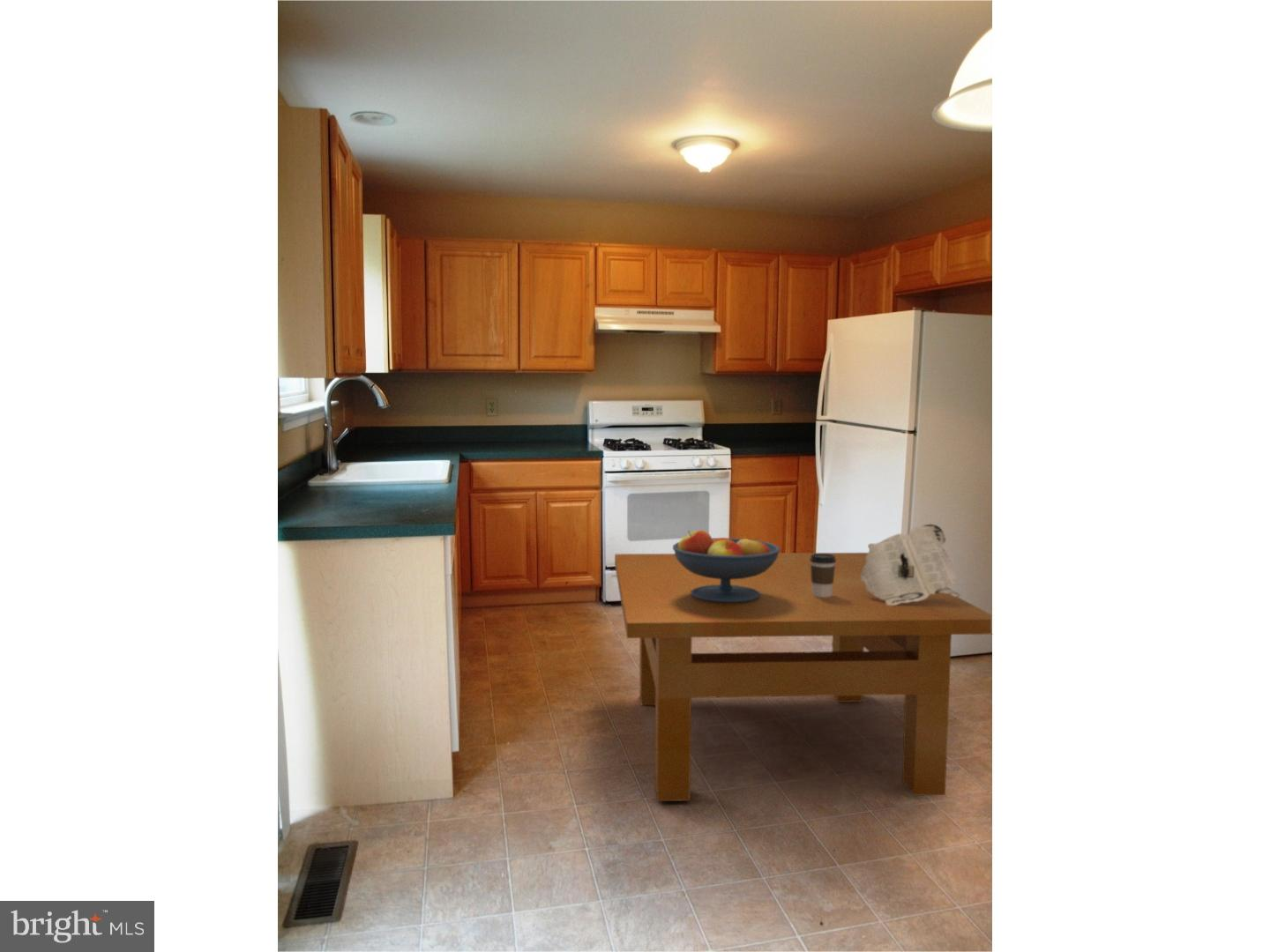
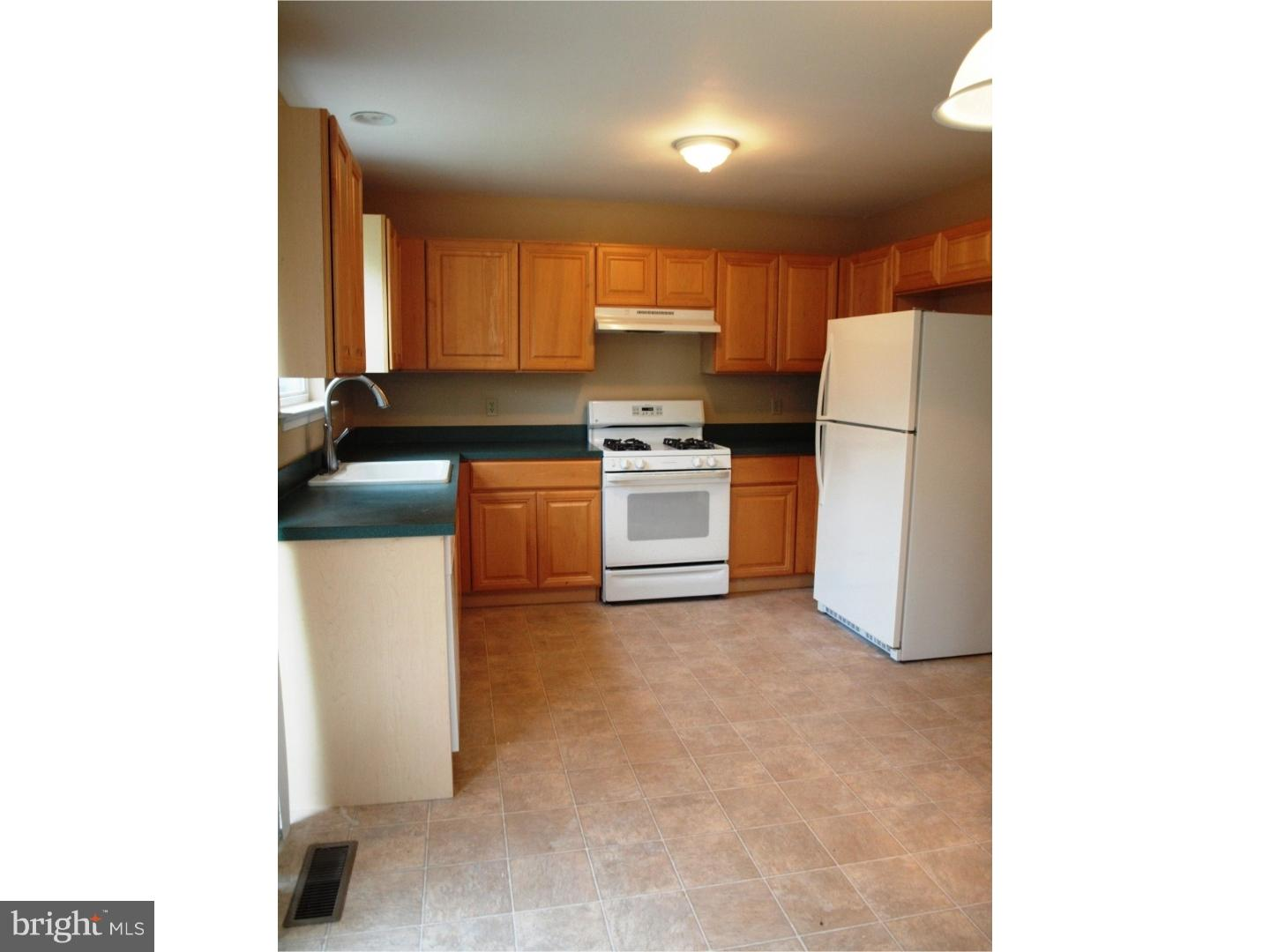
- table [614,552,992,802]
- coffee cup [810,554,836,597]
- fruit bowl [672,529,781,603]
- magazine [861,524,960,606]
